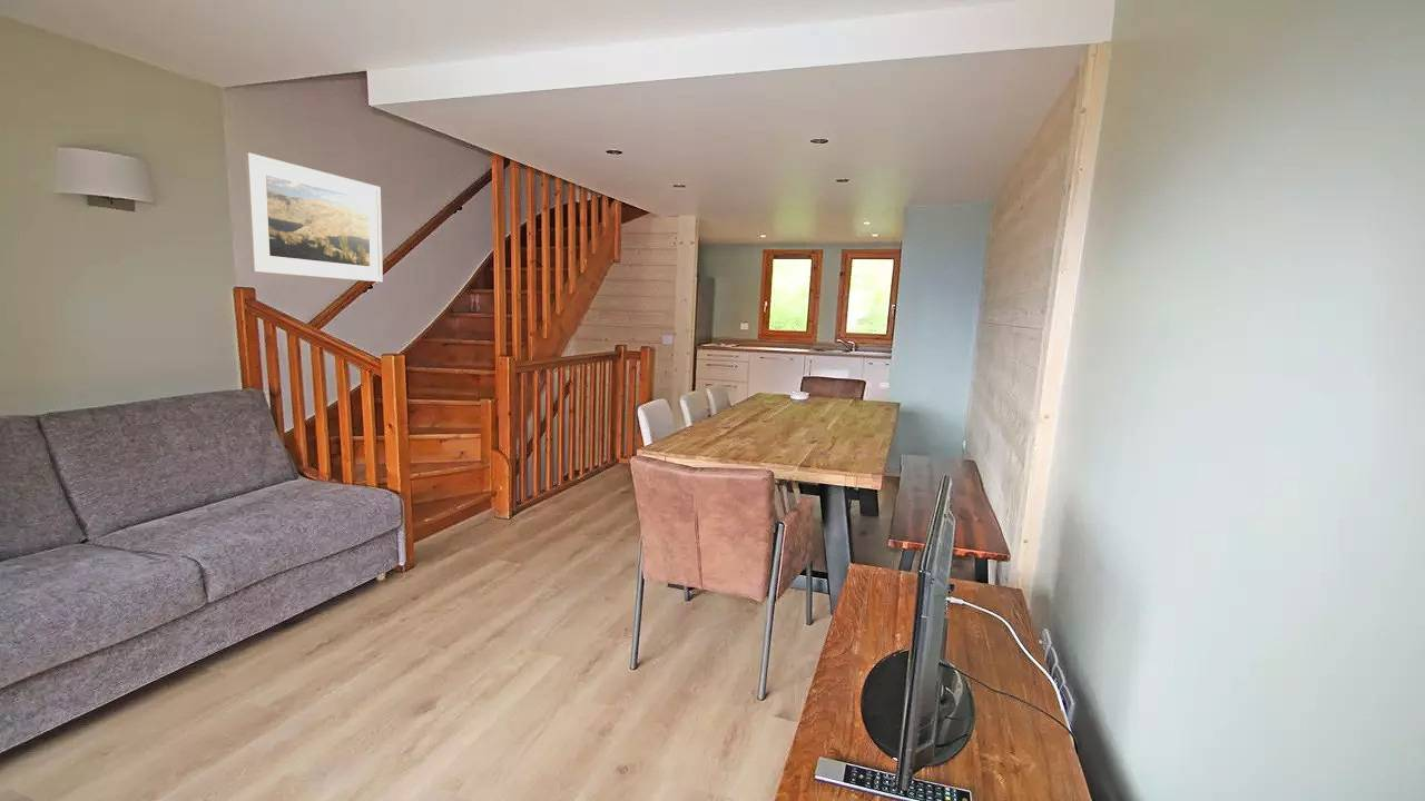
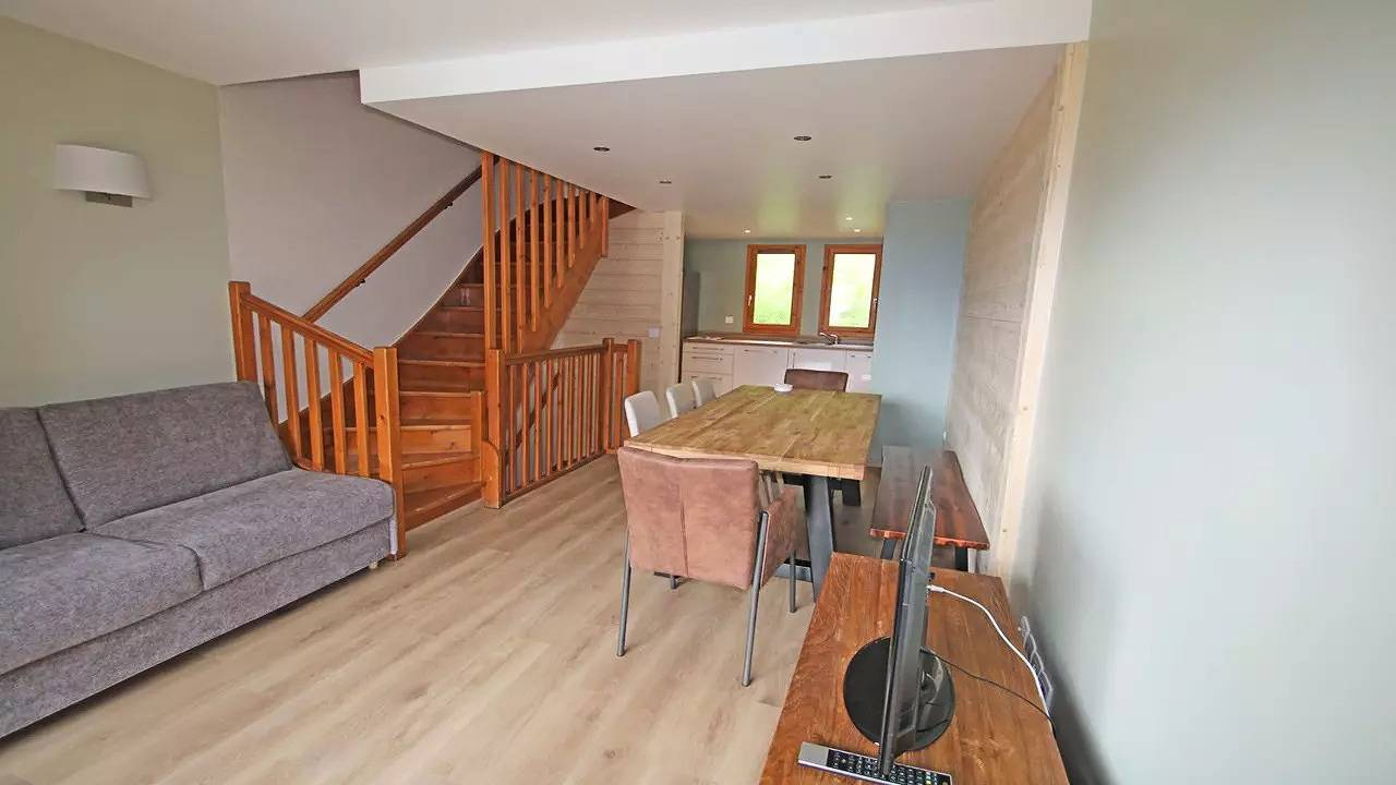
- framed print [244,151,384,283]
